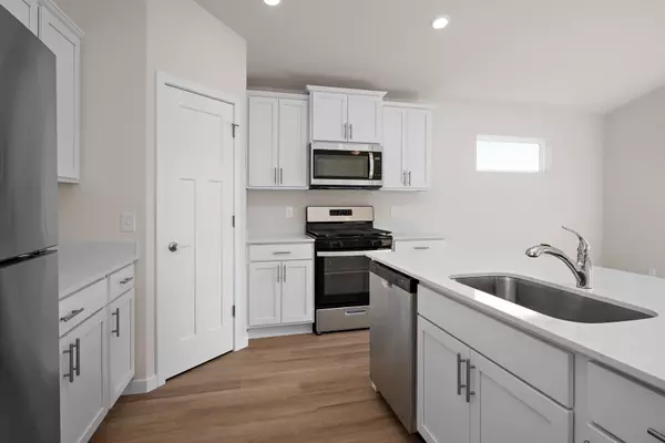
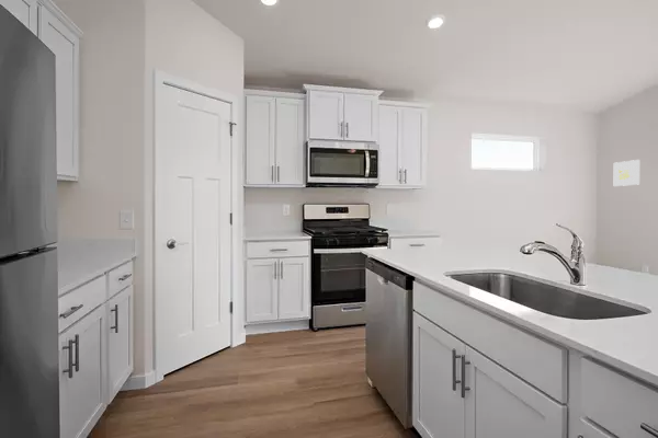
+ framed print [613,159,640,187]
